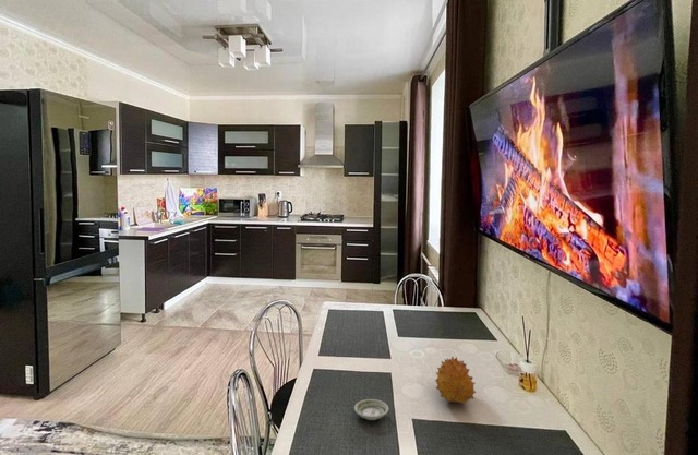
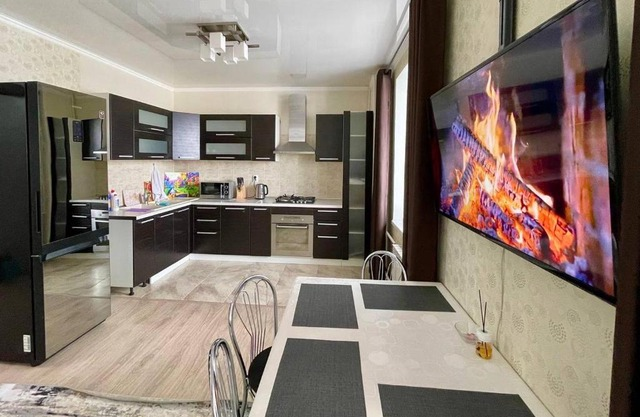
- fruit [434,356,477,406]
- saucer [353,398,389,421]
